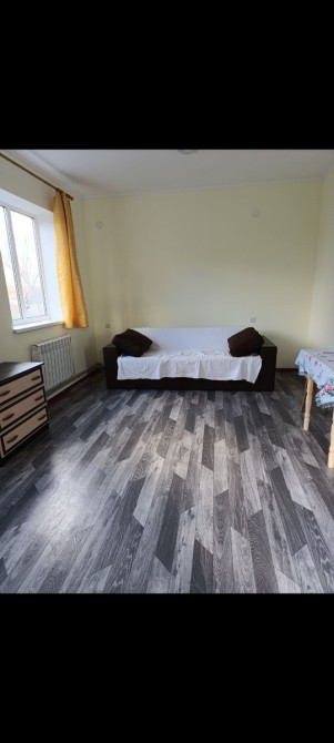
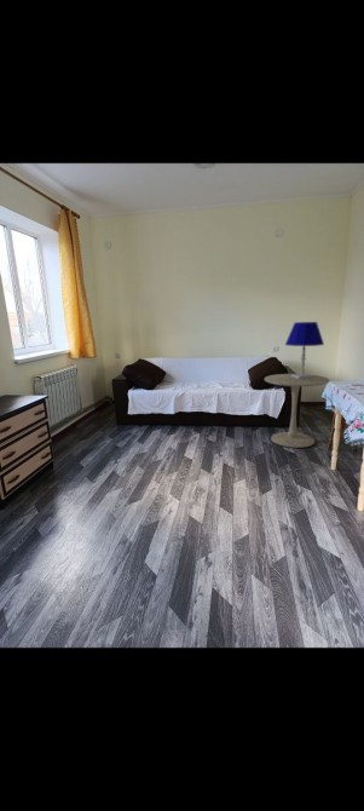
+ side table [264,373,330,449]
+ table lamp [284,321,325,379]
